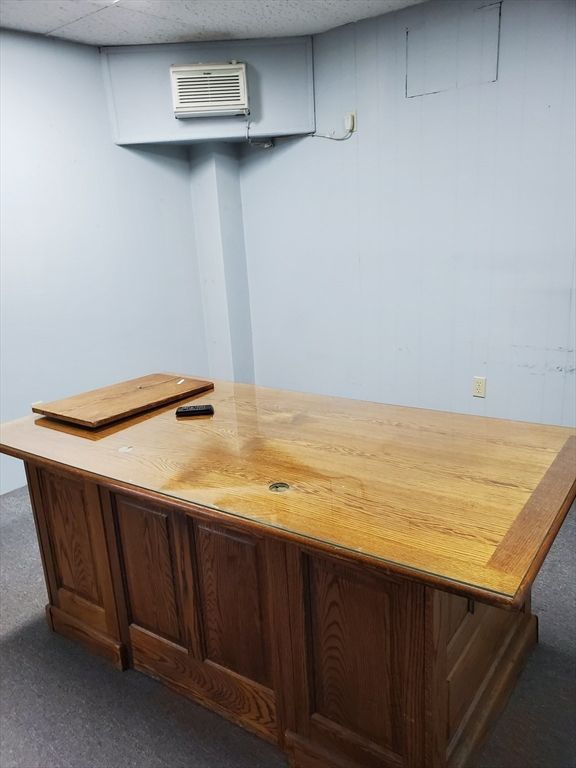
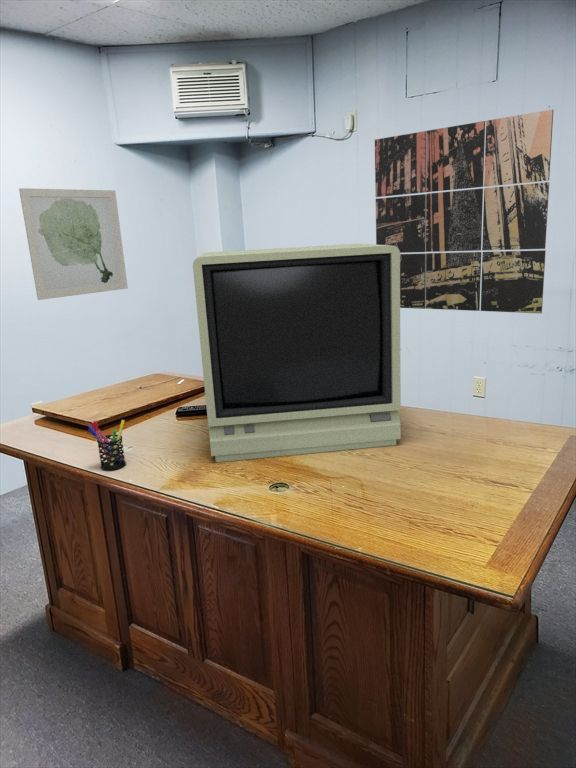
+ pen holder [87,419,127,471]
+ wall art [18,187,129,301]
+ monitor [192,243,402,463]
+ wall art [374,109,554,314]
